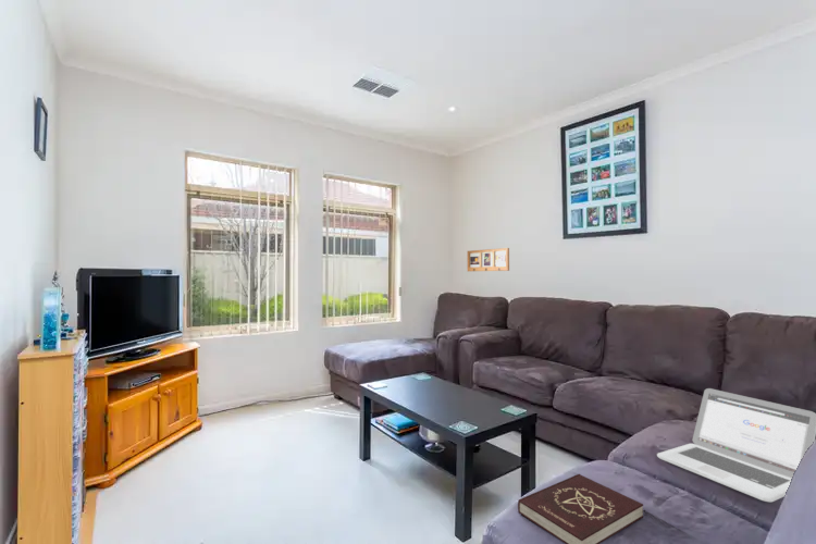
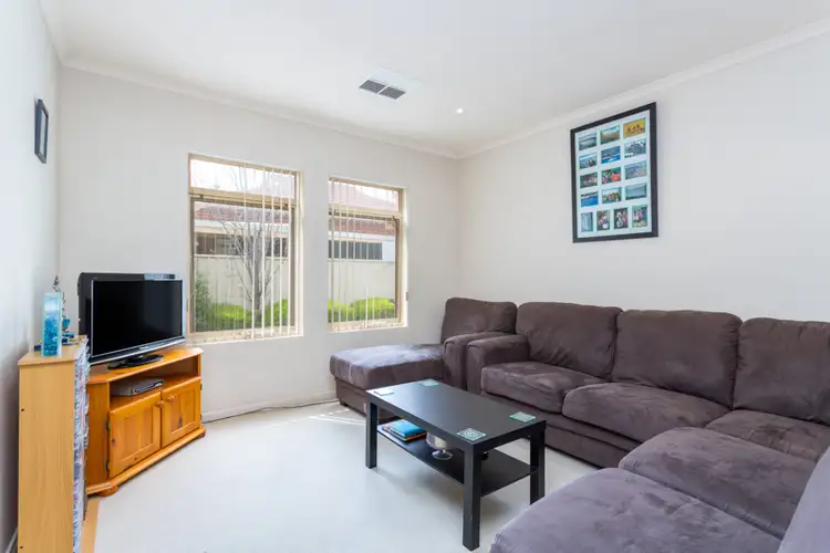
- book [517,473,644,544]
- picture frame [467,247,510,272]
- laptop [656,387,816,503]
